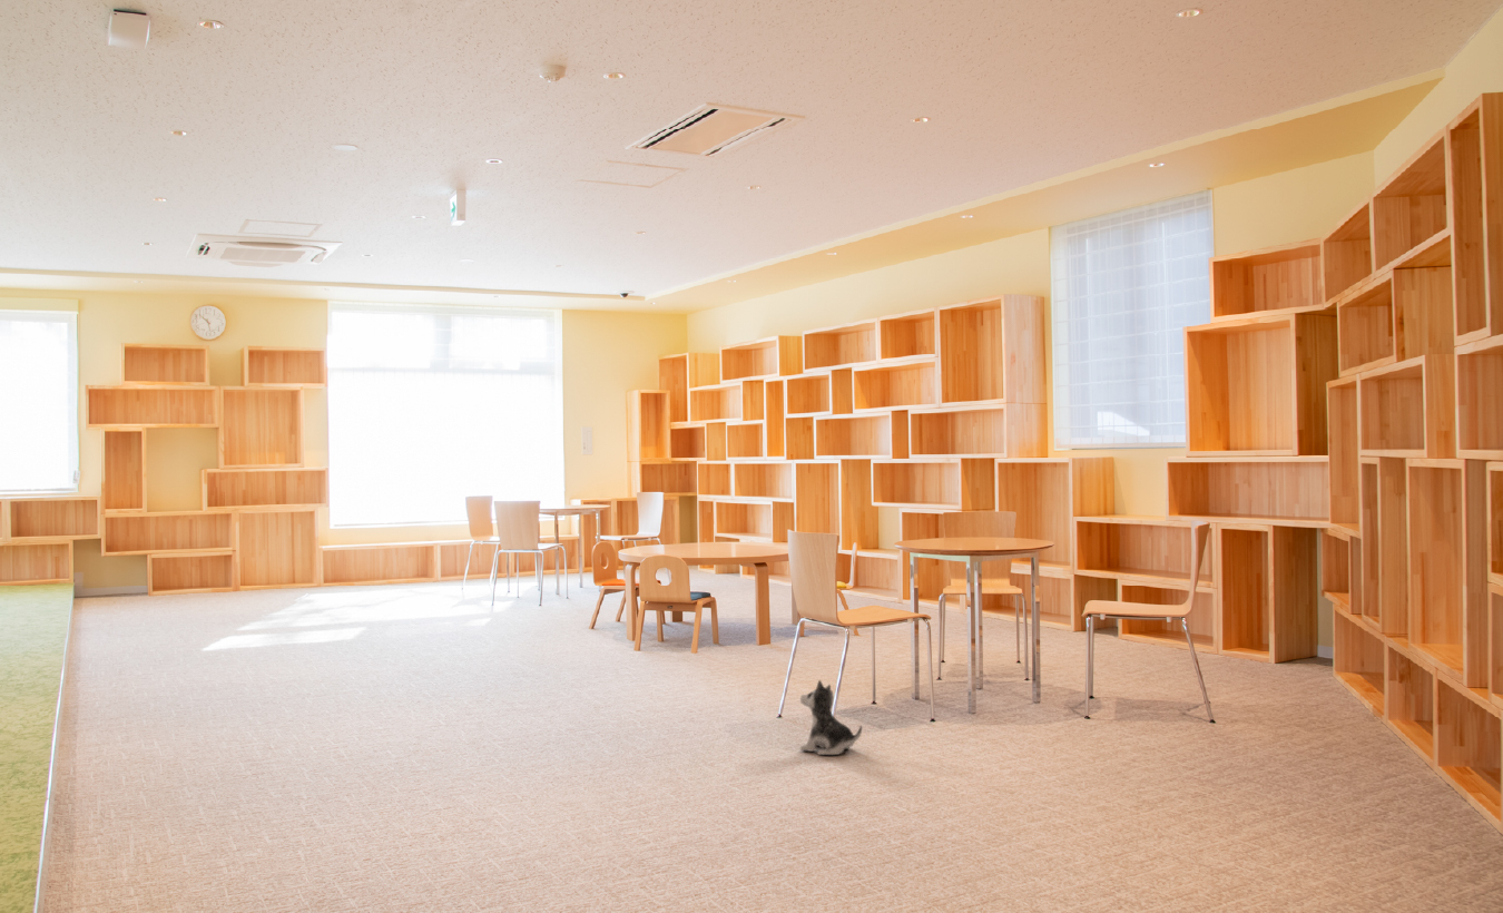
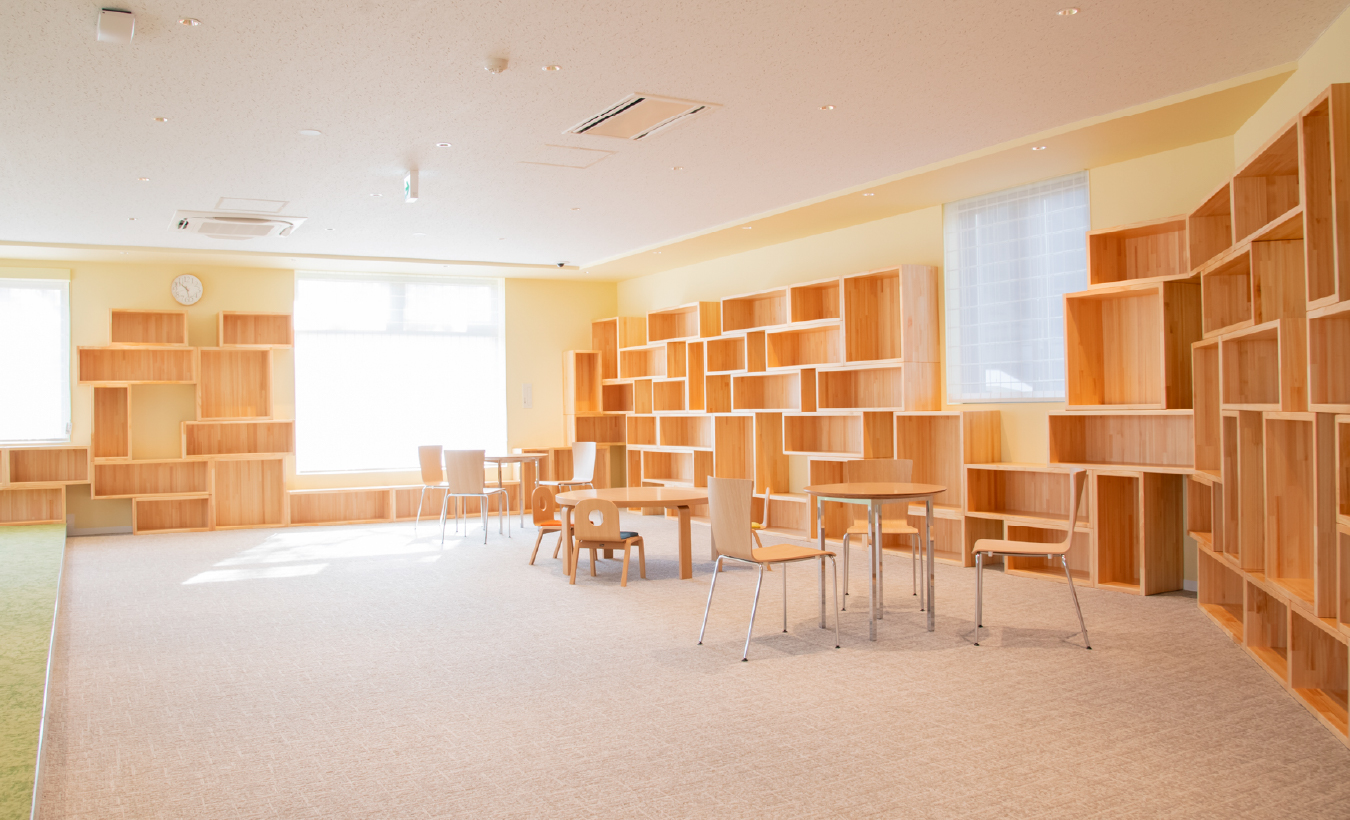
- plush toy [799,679,863,756]
